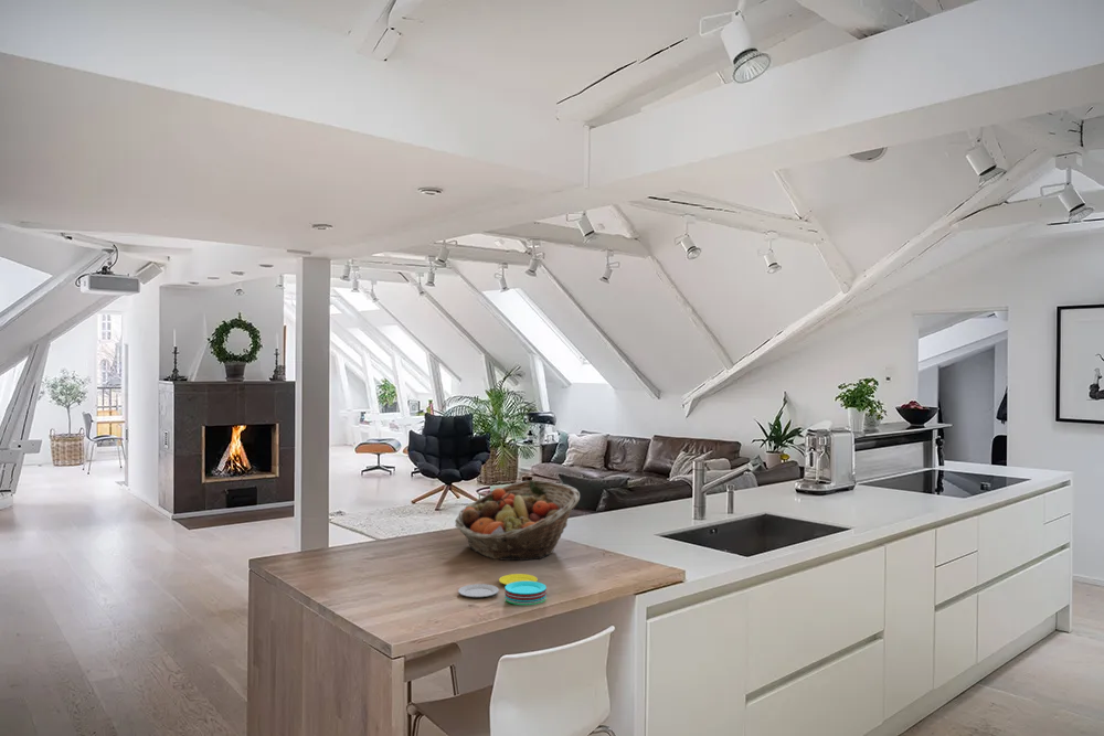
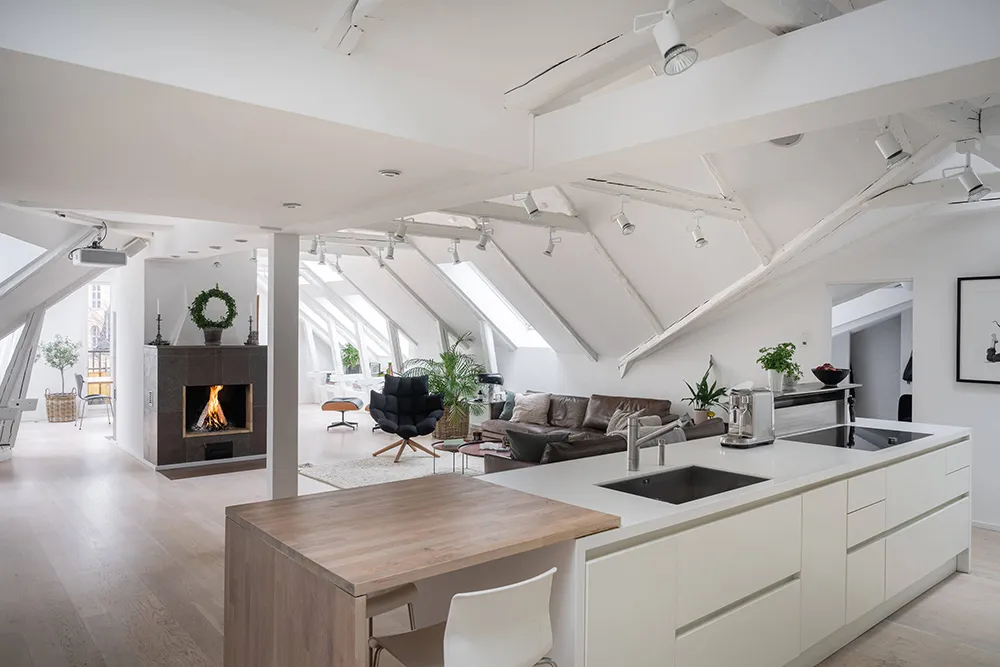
- fruit basket [454,479,581,562]
- plate [457,573,548,606]
